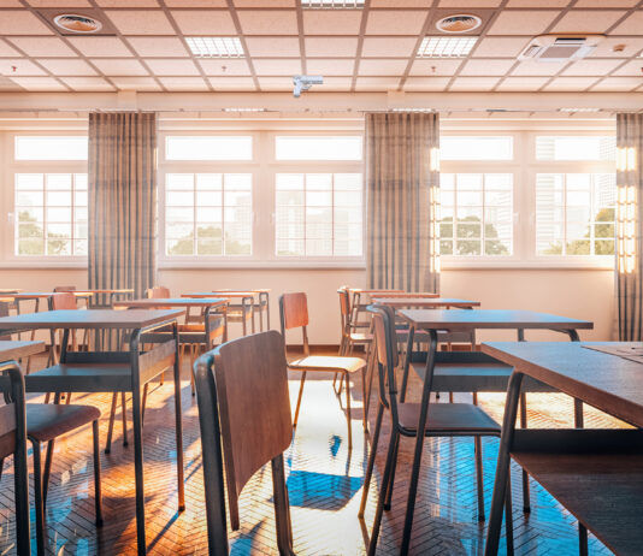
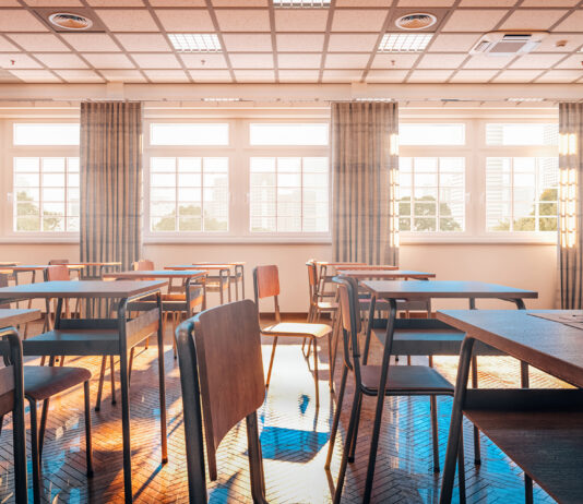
- projector [291,73,324,99]
